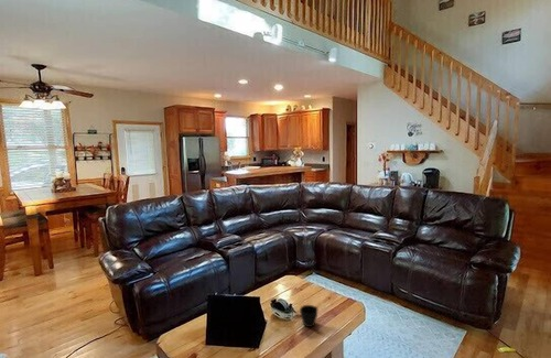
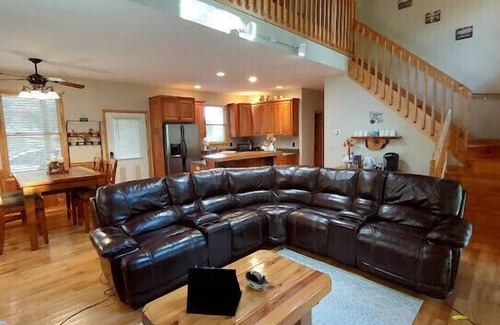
- cup [299,304,318,328]
